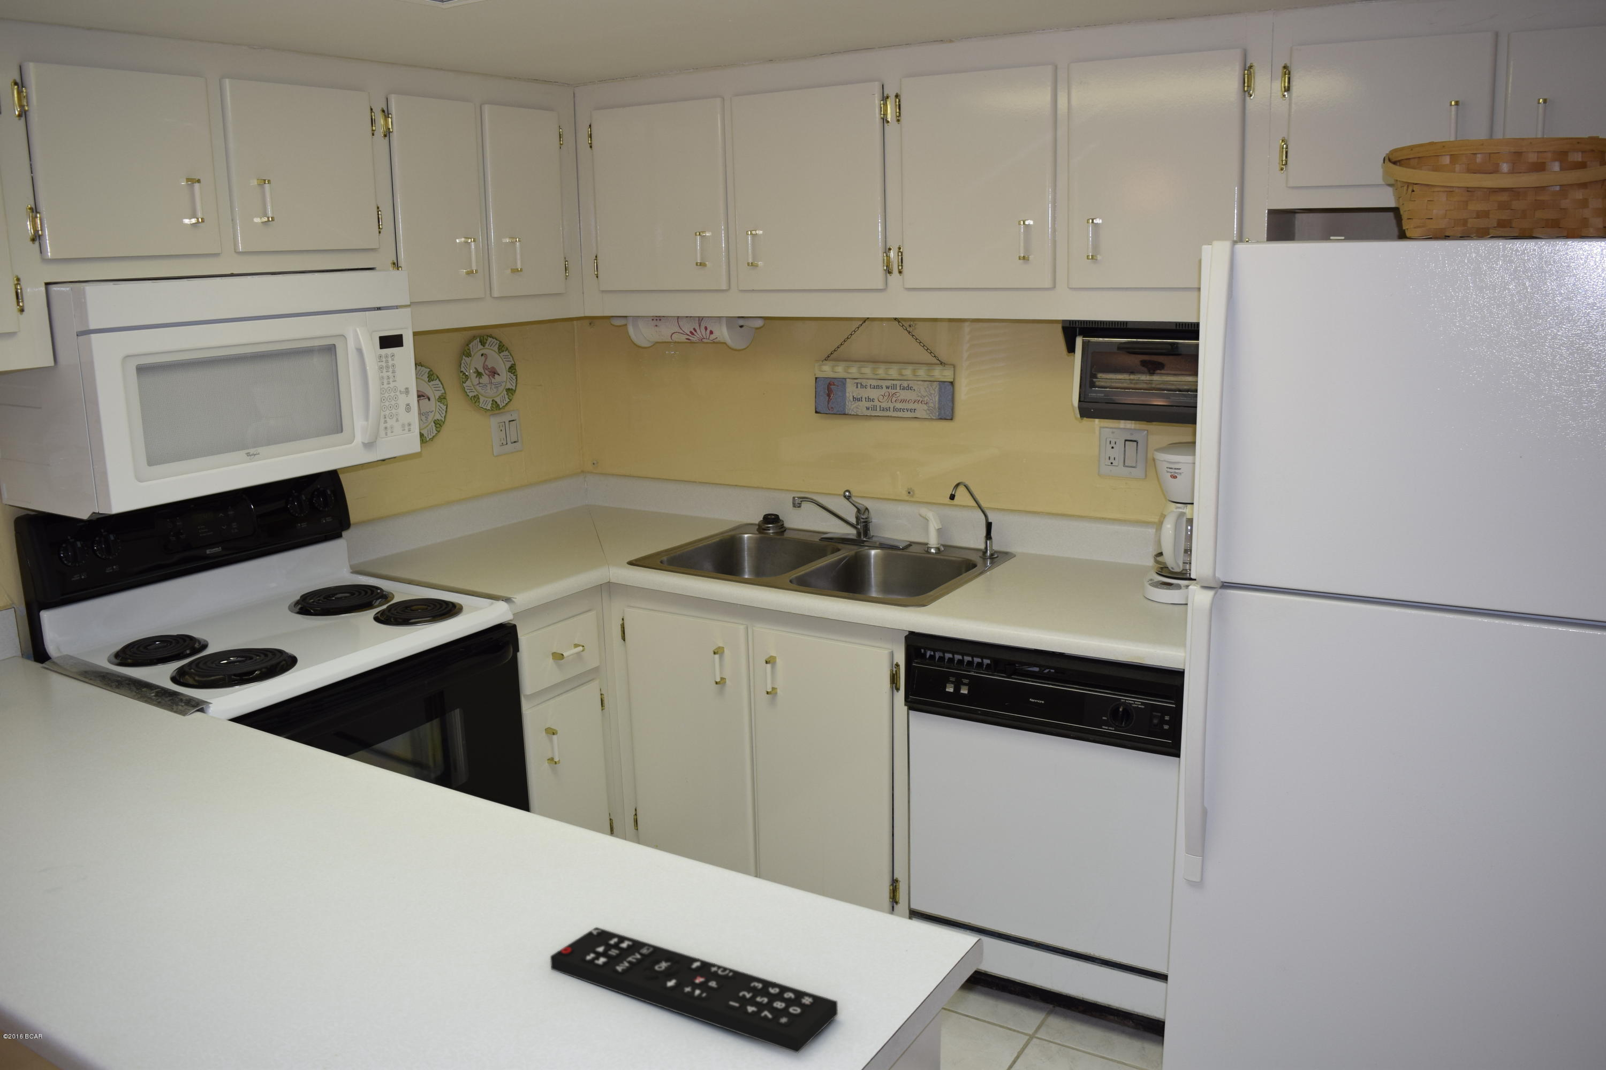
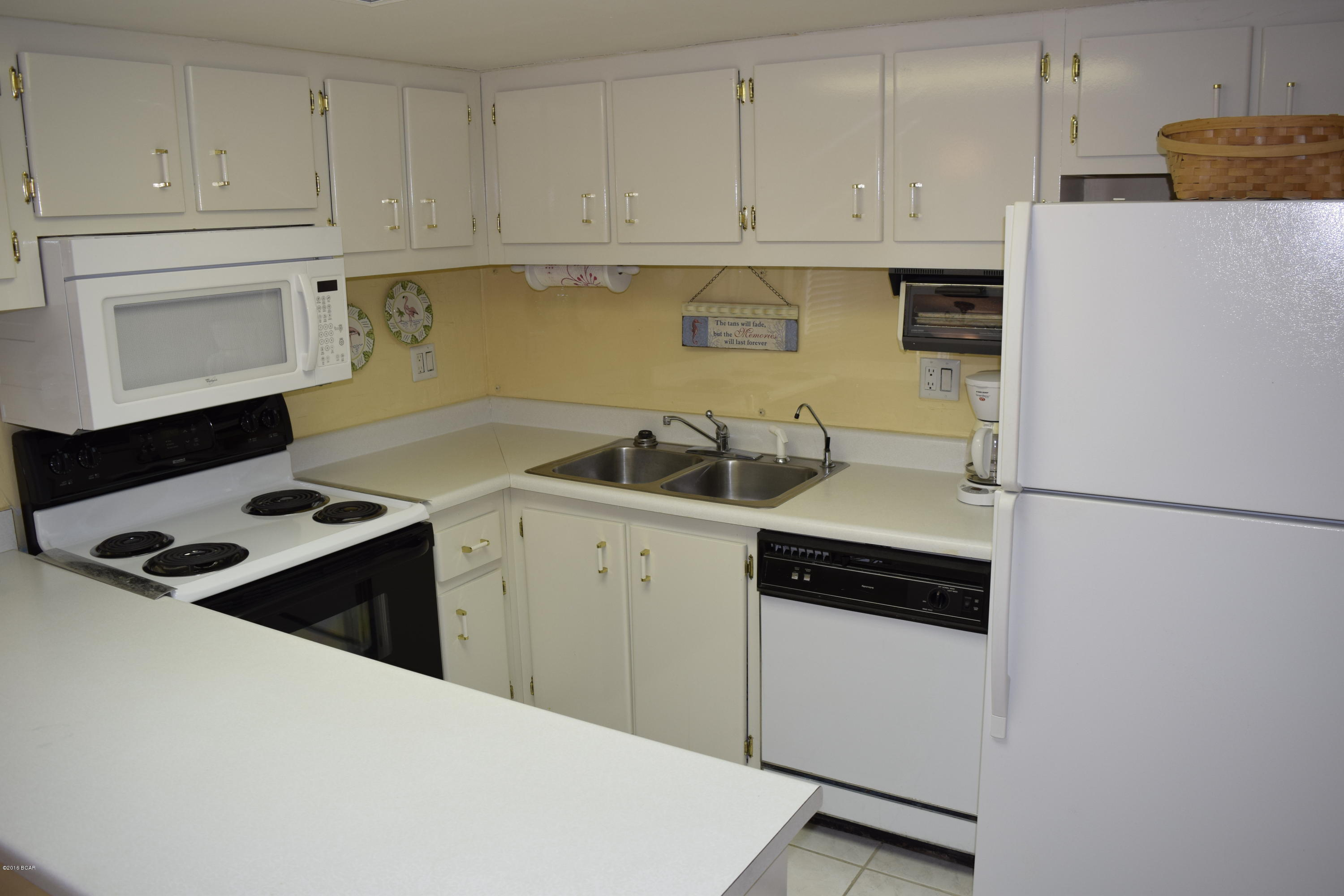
- remote control [550,927,839,1053]
